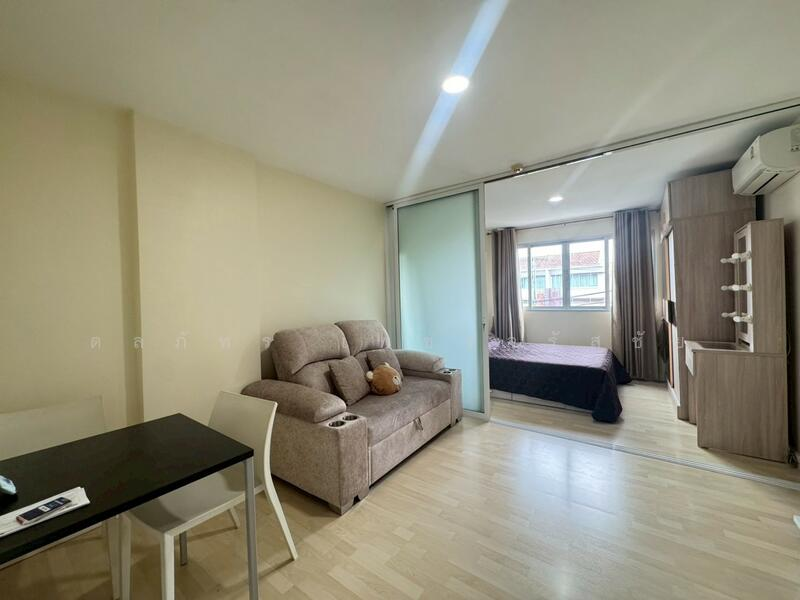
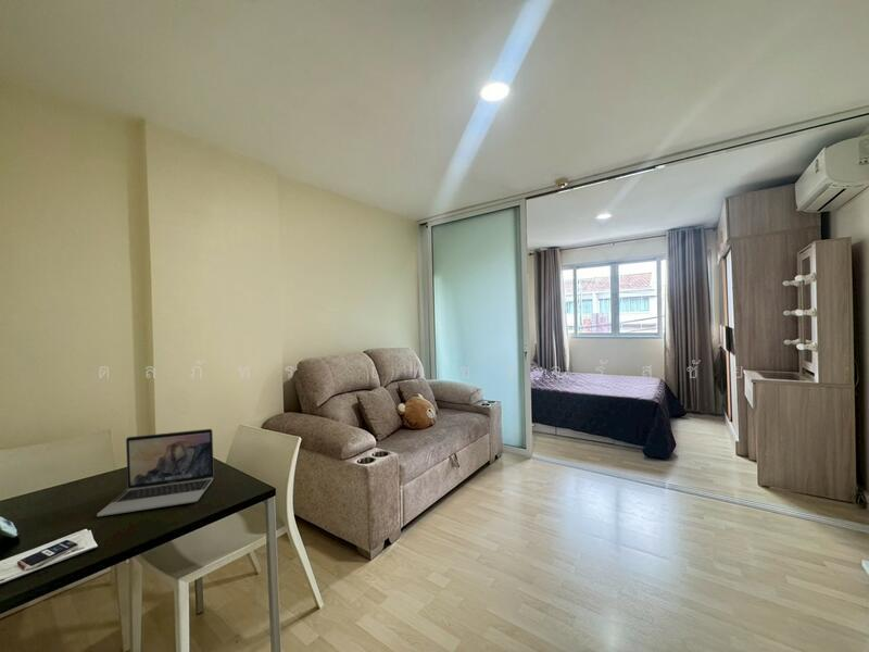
+ laptop [96,428,215,517]
